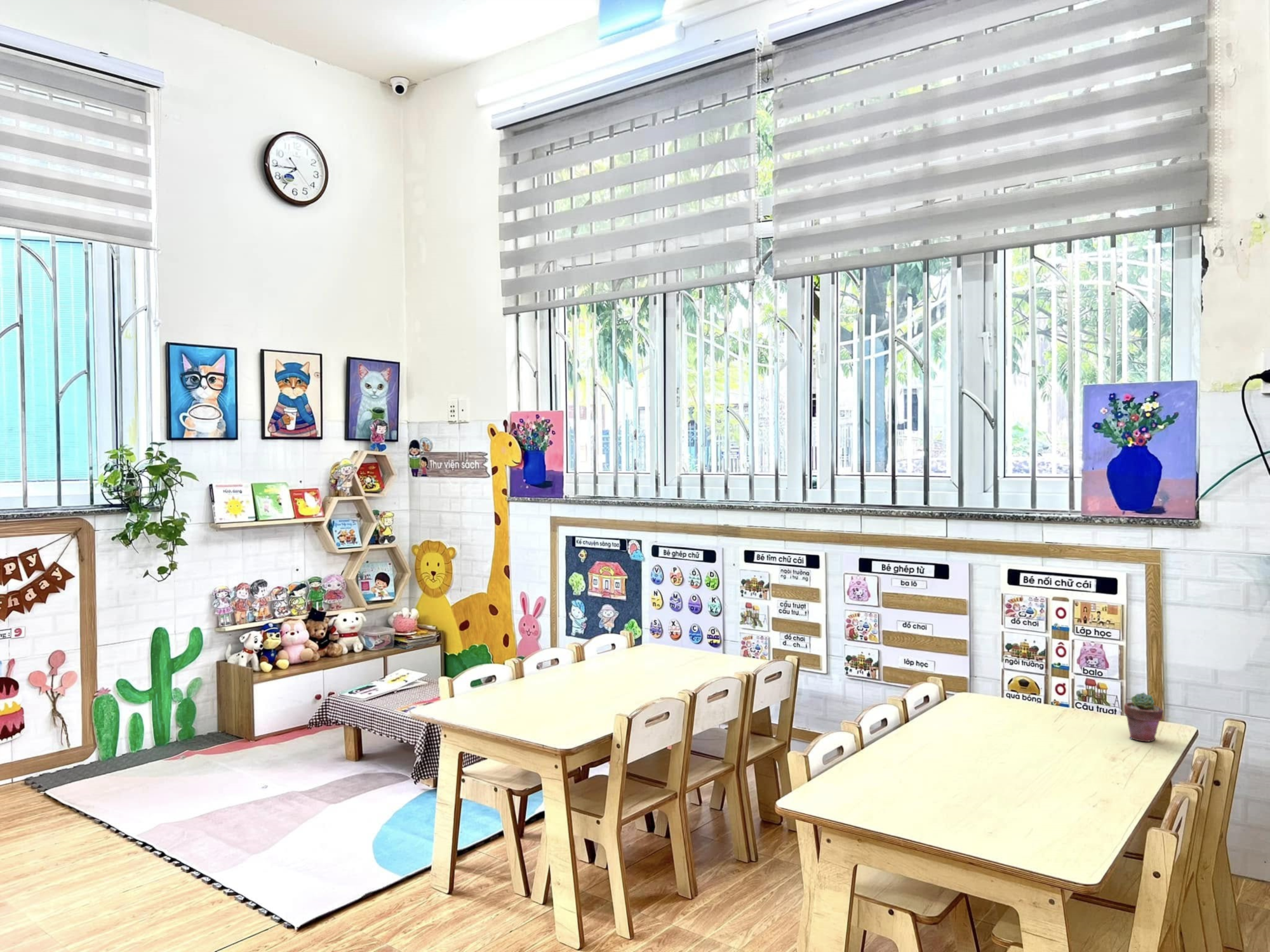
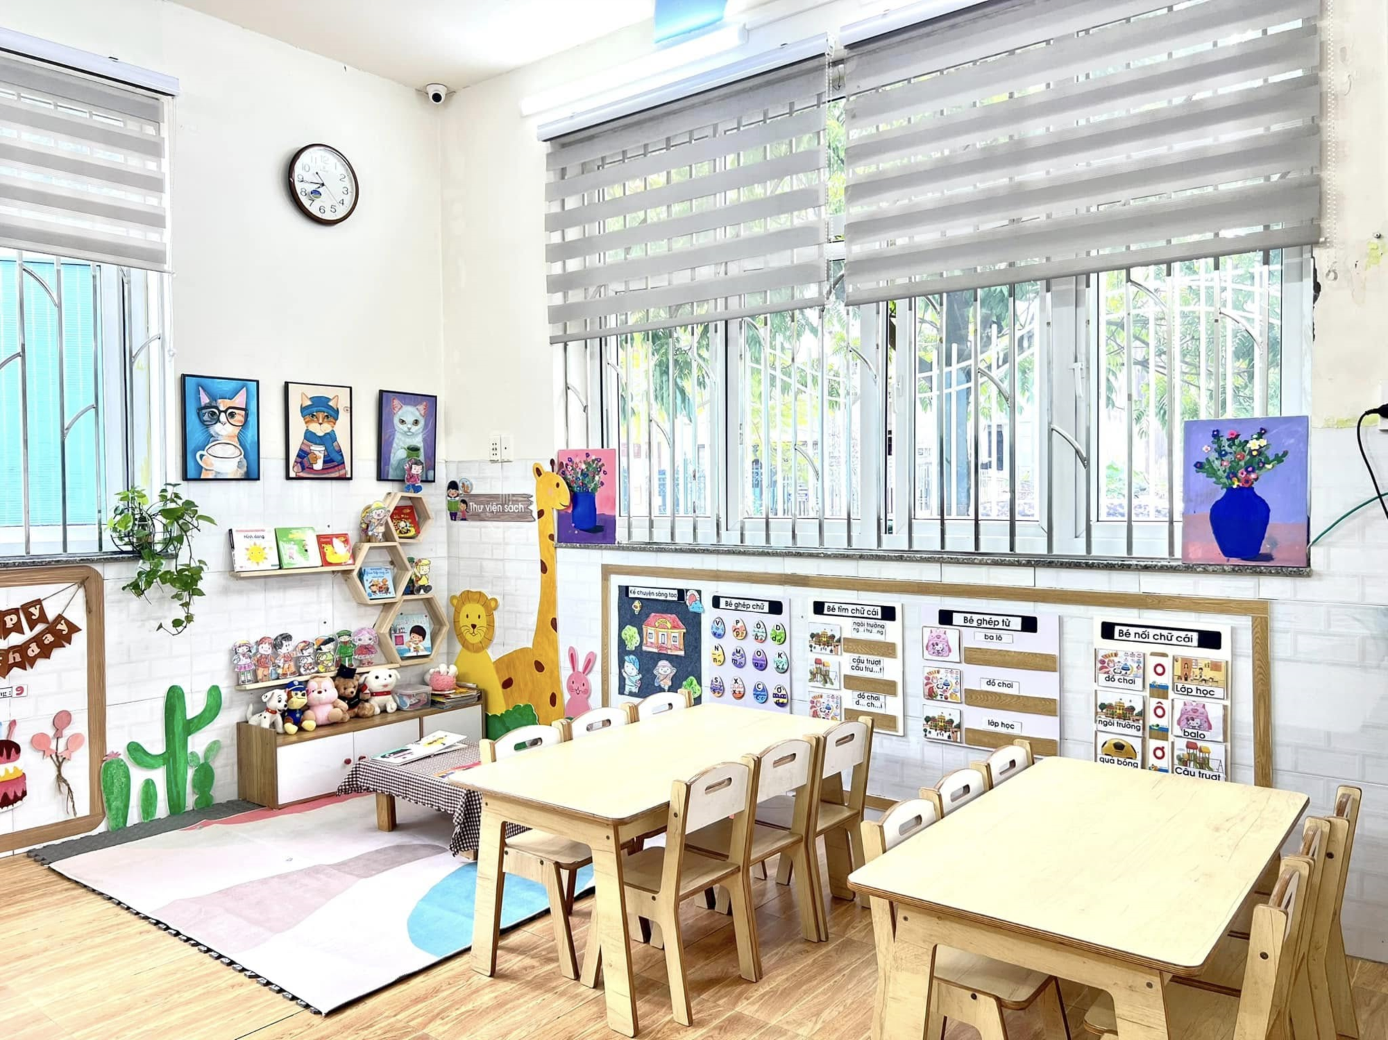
- potted succulent [1123,692,1164,743]
